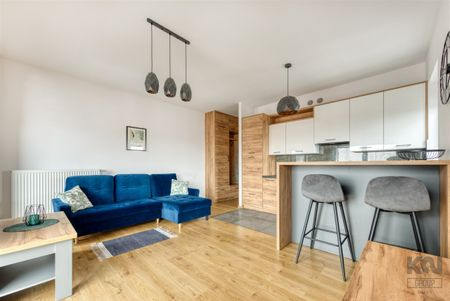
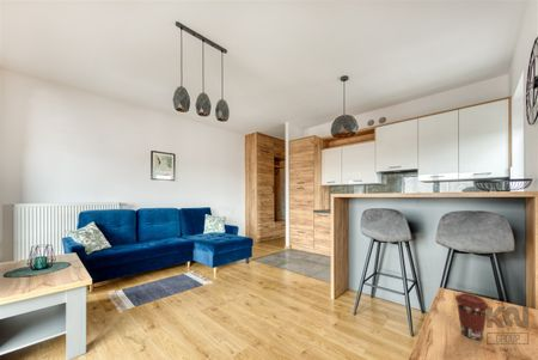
+ coffee cup [454,292,490,341]
